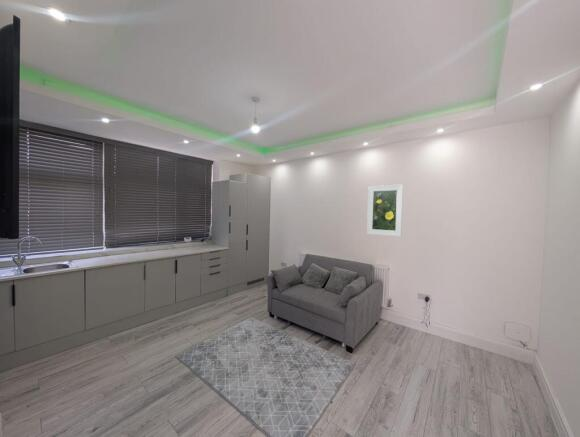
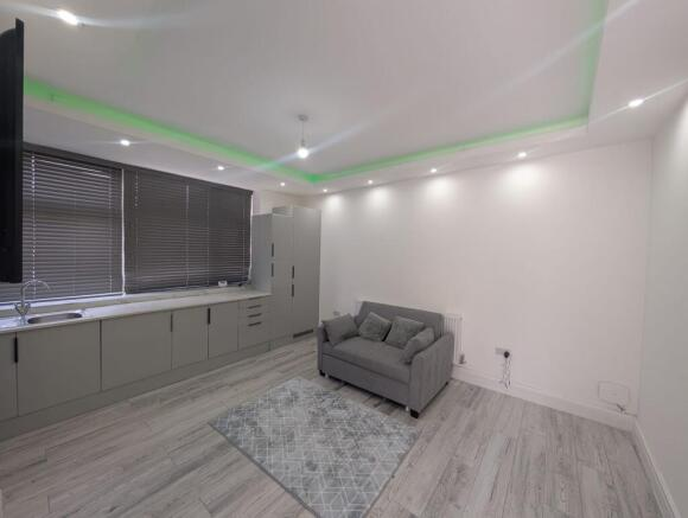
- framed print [366,183,404,237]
